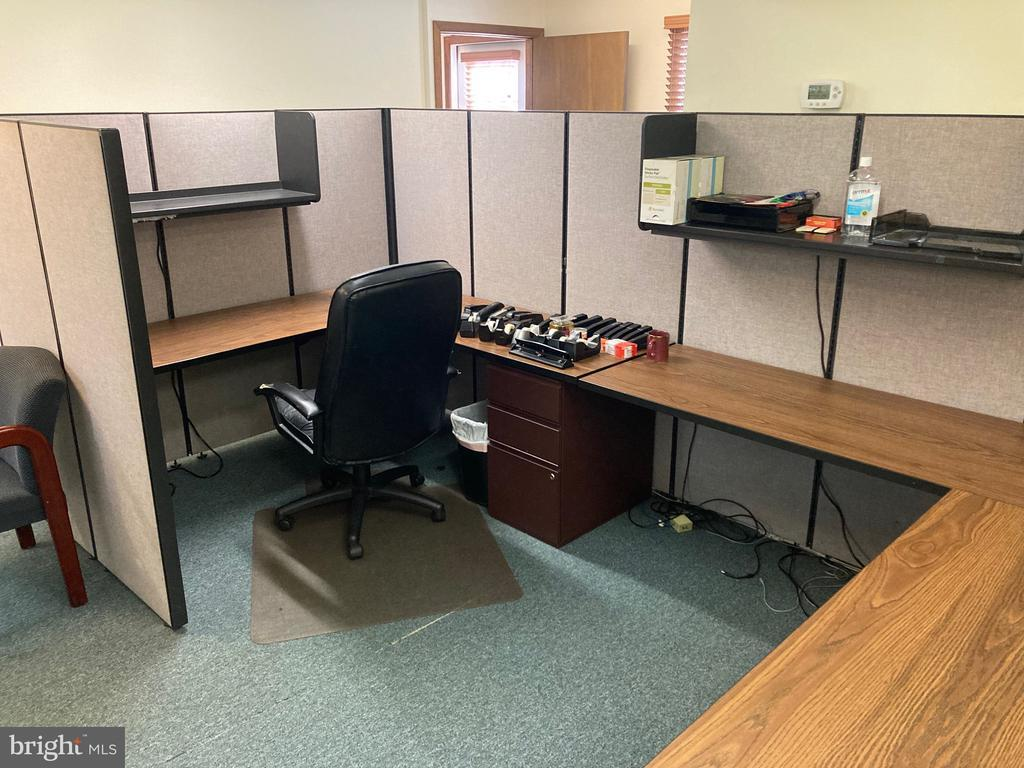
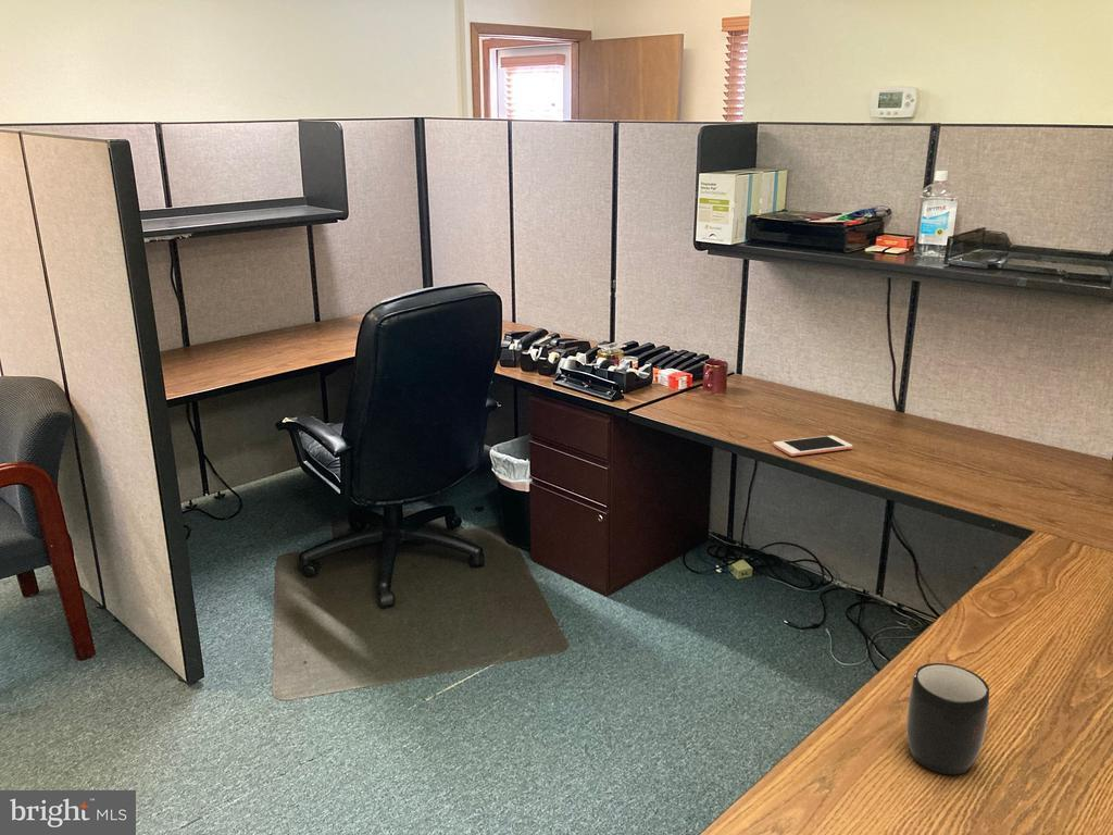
+ mug [905,662,990,775]
+ cell phone [772,435,854,457]
